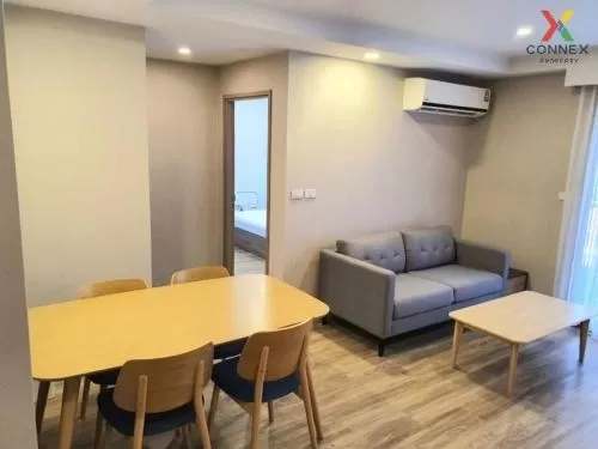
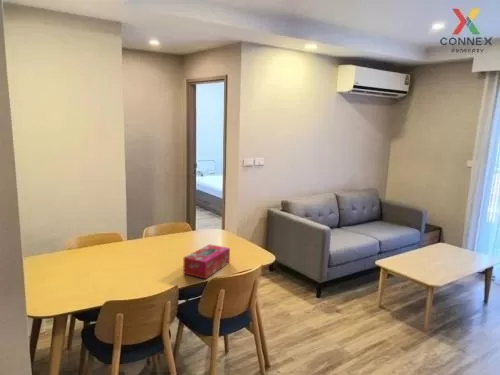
+ tissue box [183,243,231,280]
